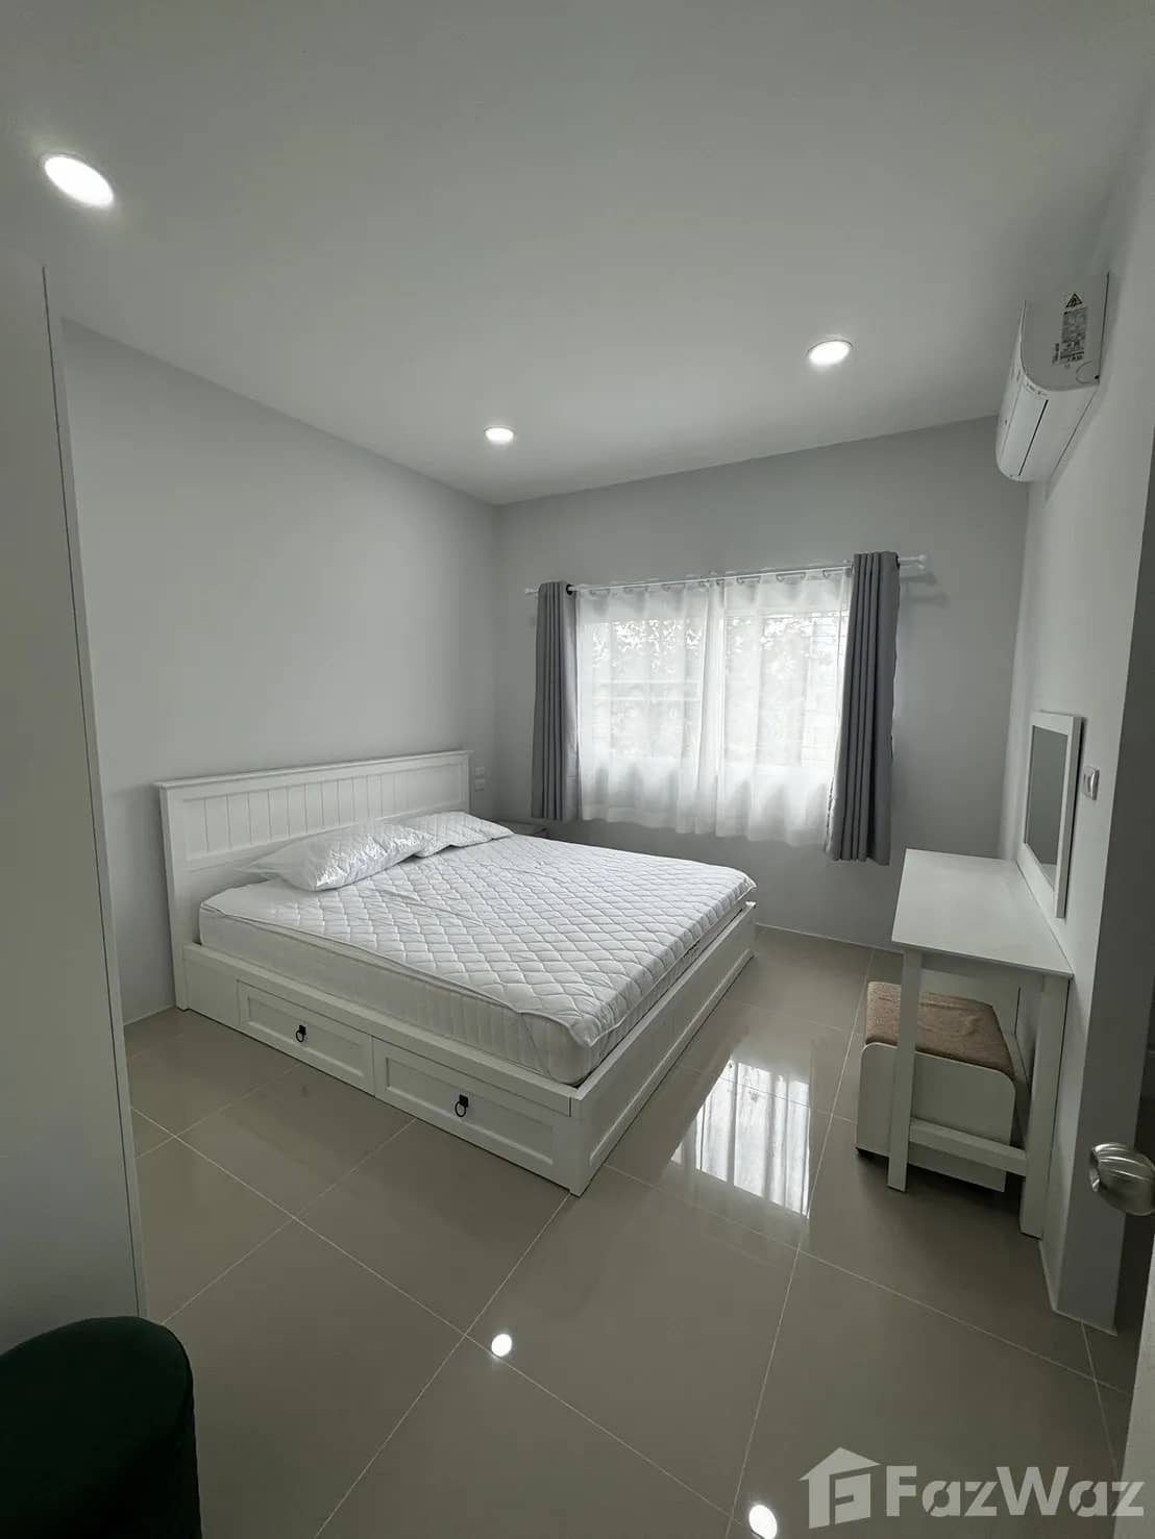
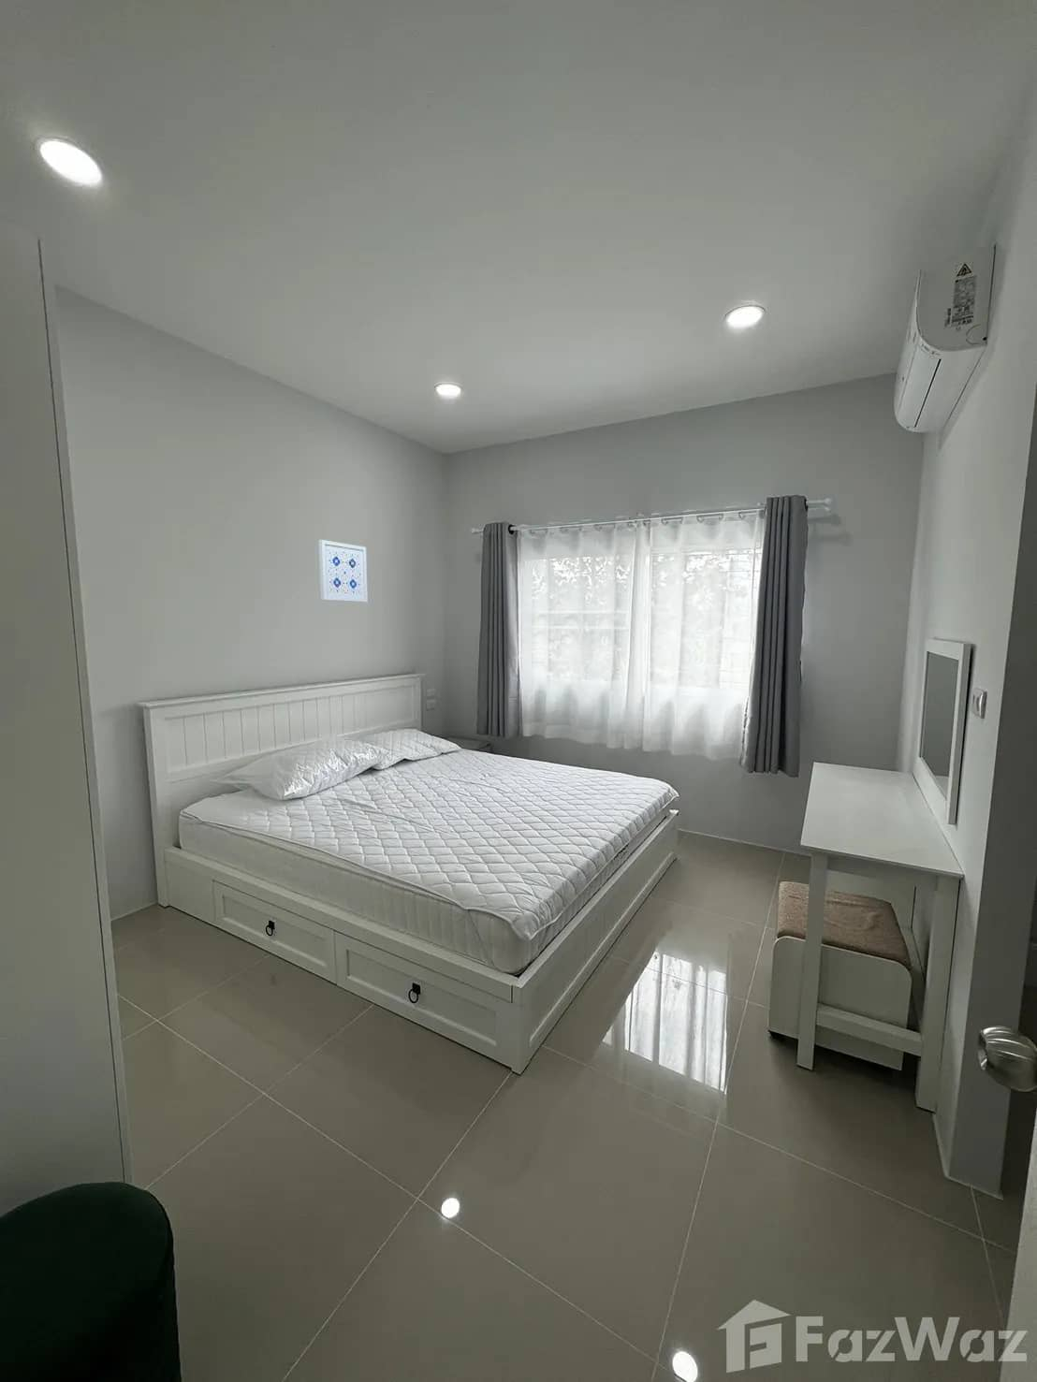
+ wall art [318,539,369,602]
